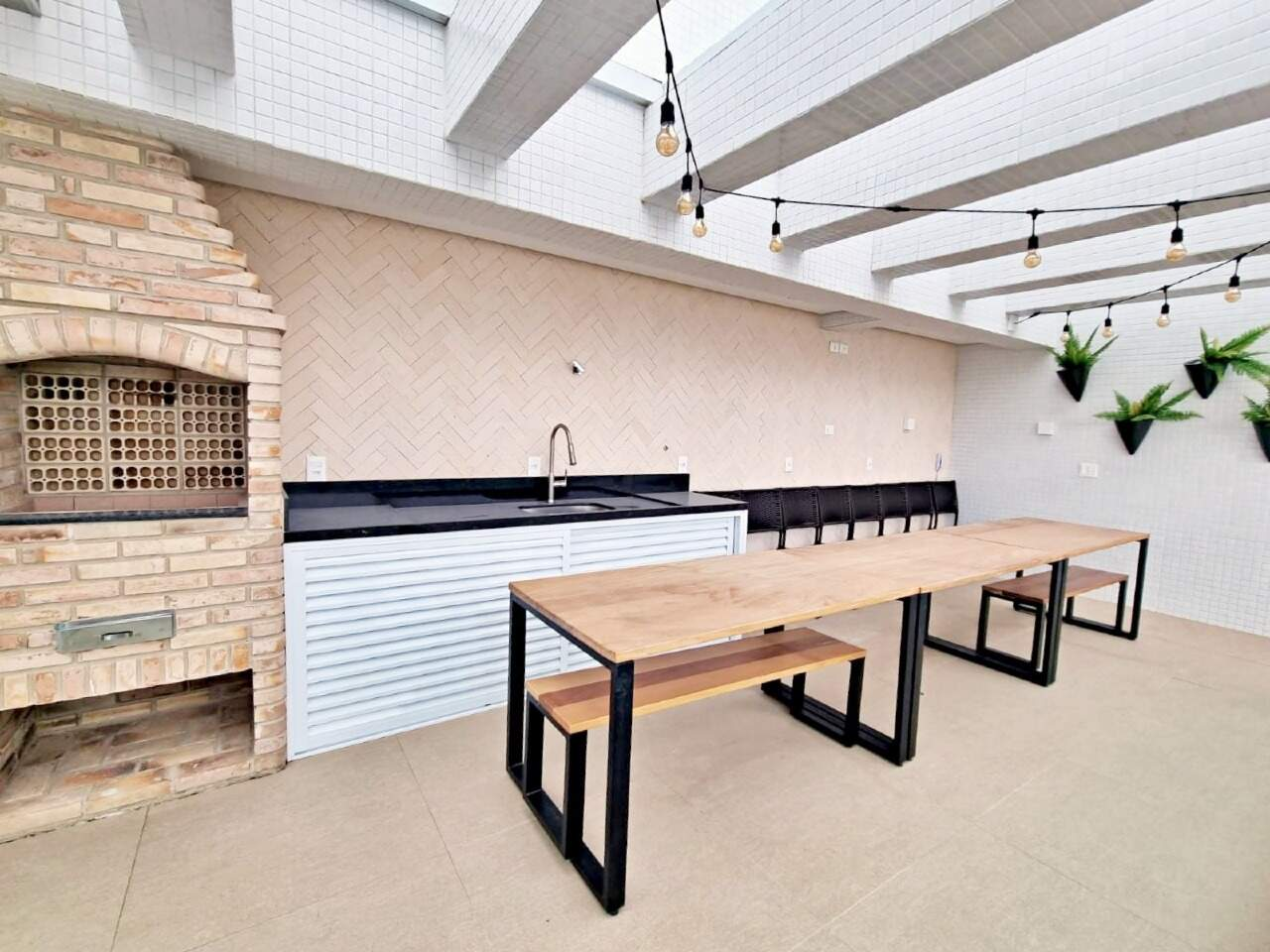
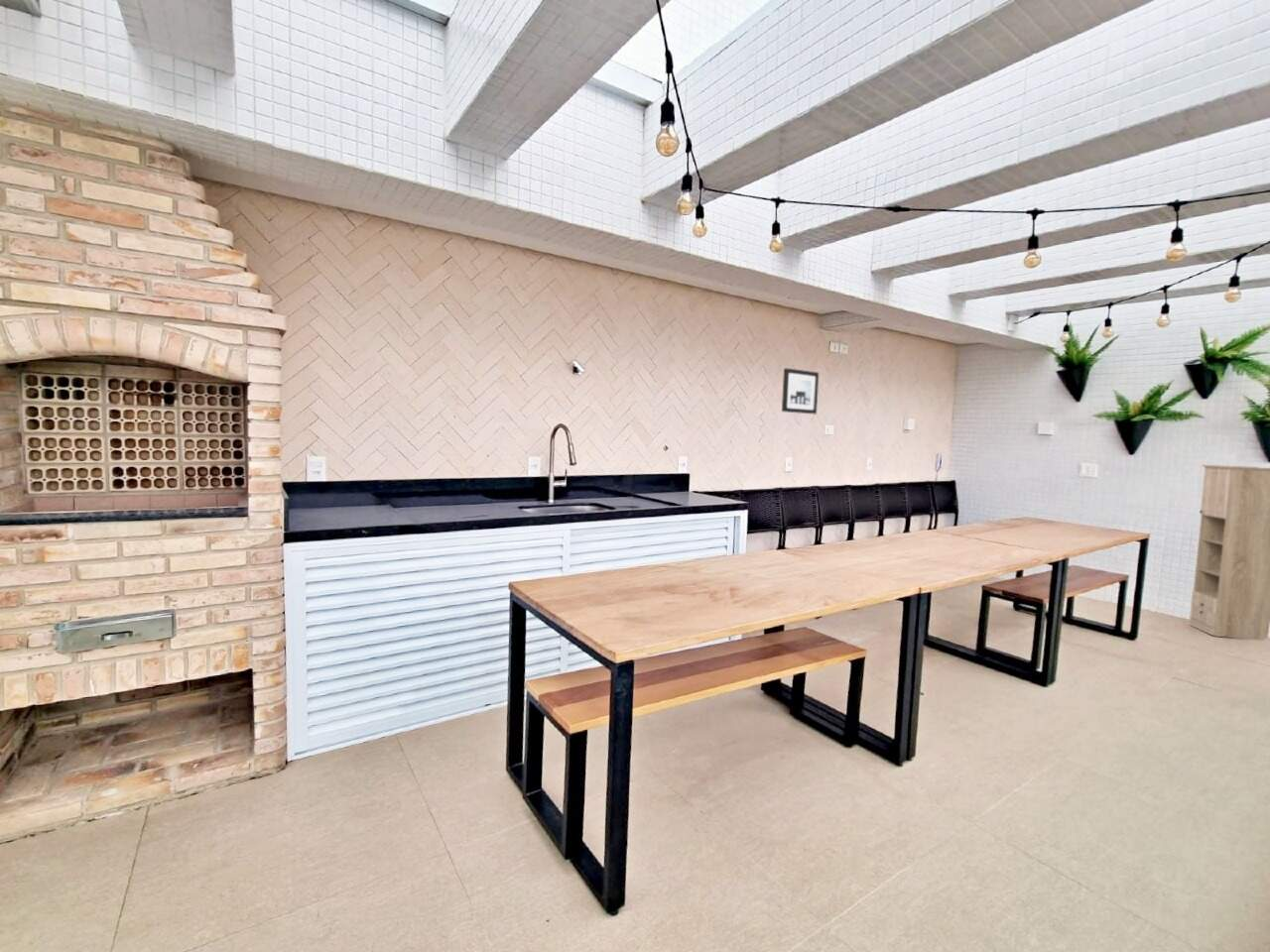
+ storage cabinet [1188,464,1270,642]
+ wall art [781,367,820,415]
